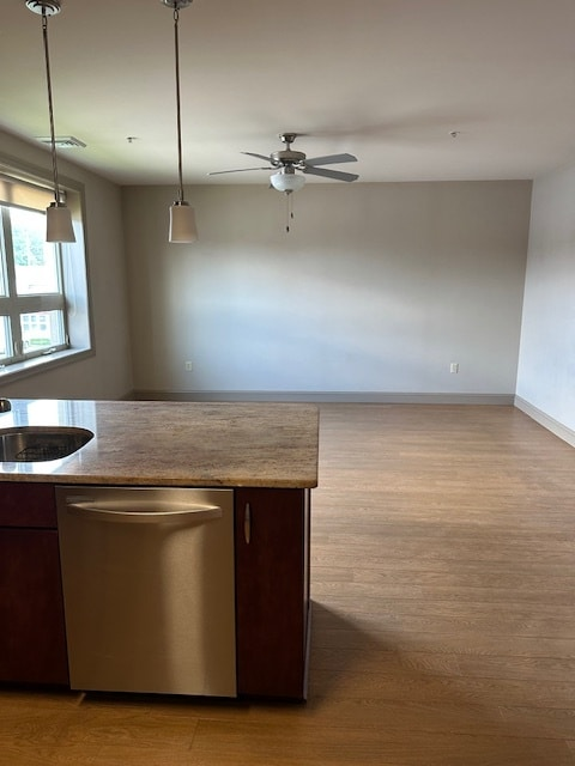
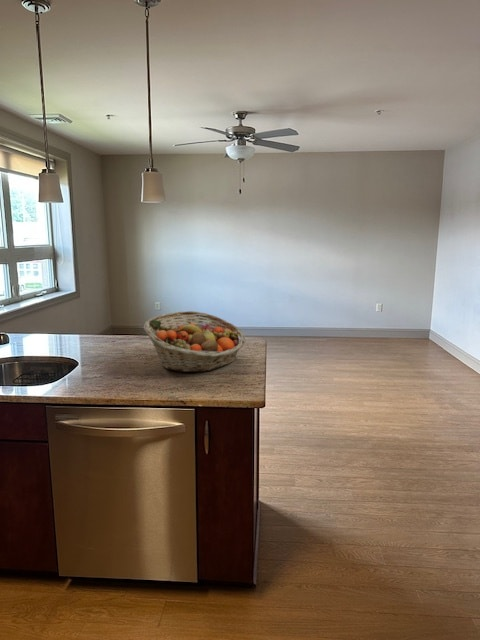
+ fruit basket [143,310,246,373]
